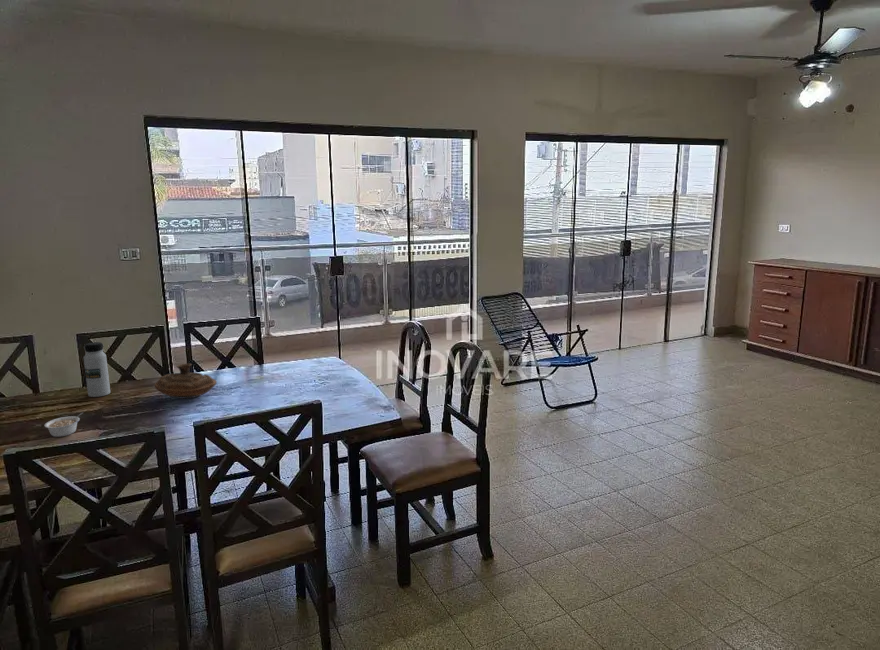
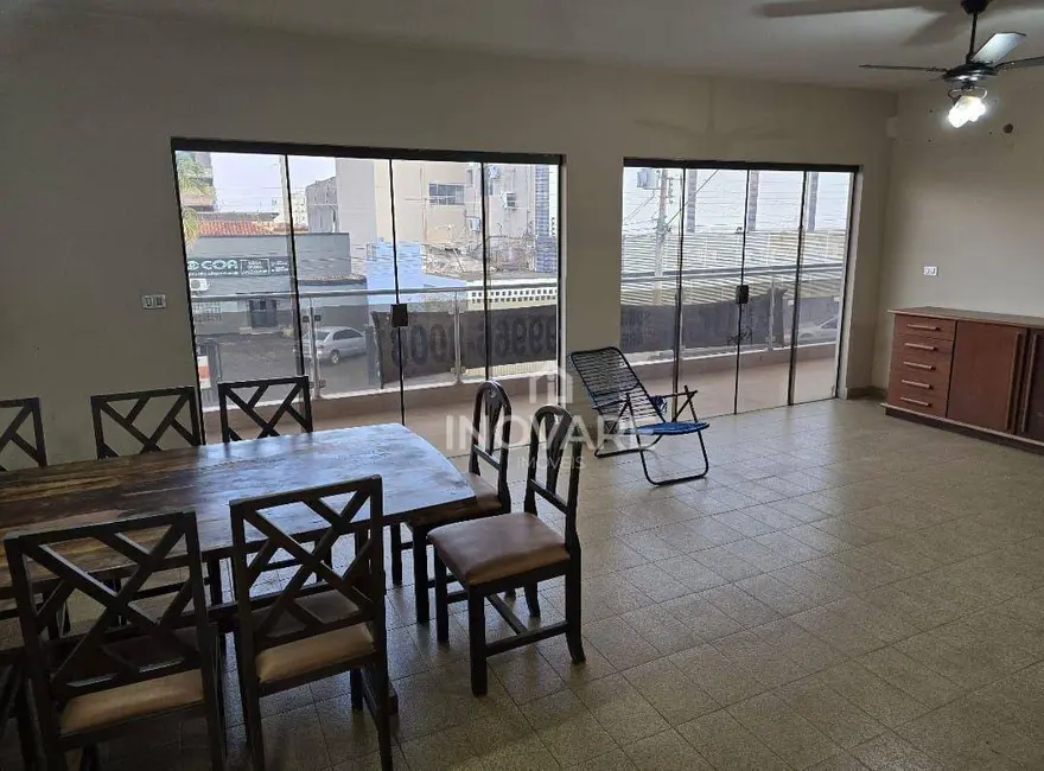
- legume [44,412,84,438]
- water bottle [83,341,111,398]
- decorative bowl [154,363,218,400]
